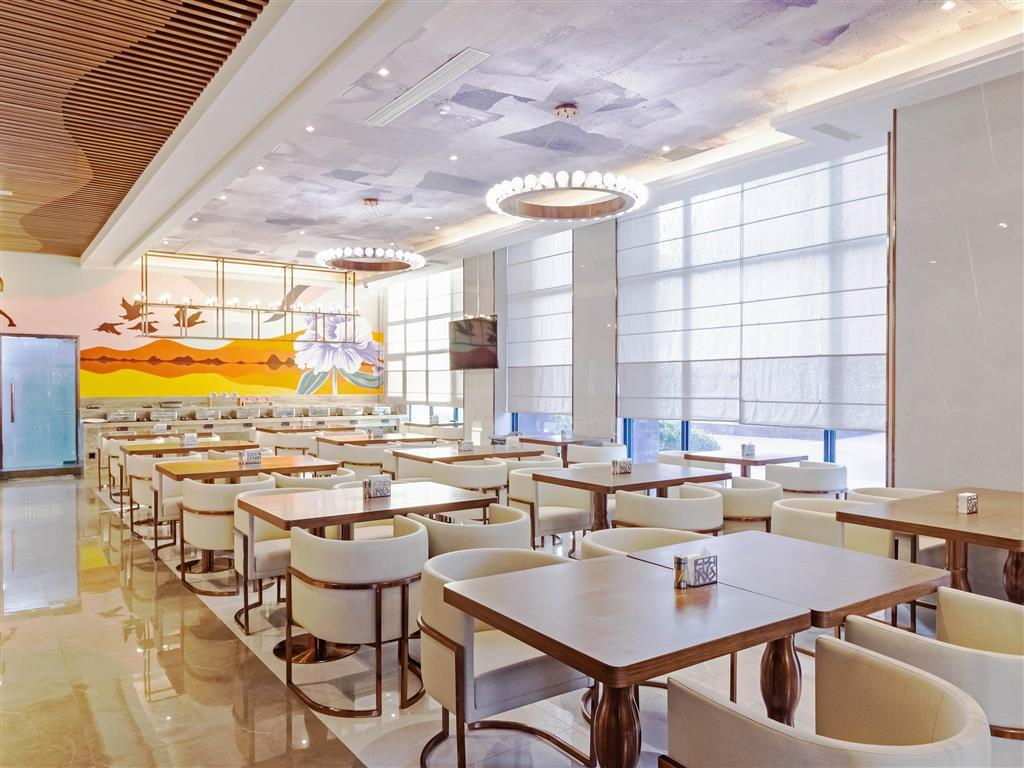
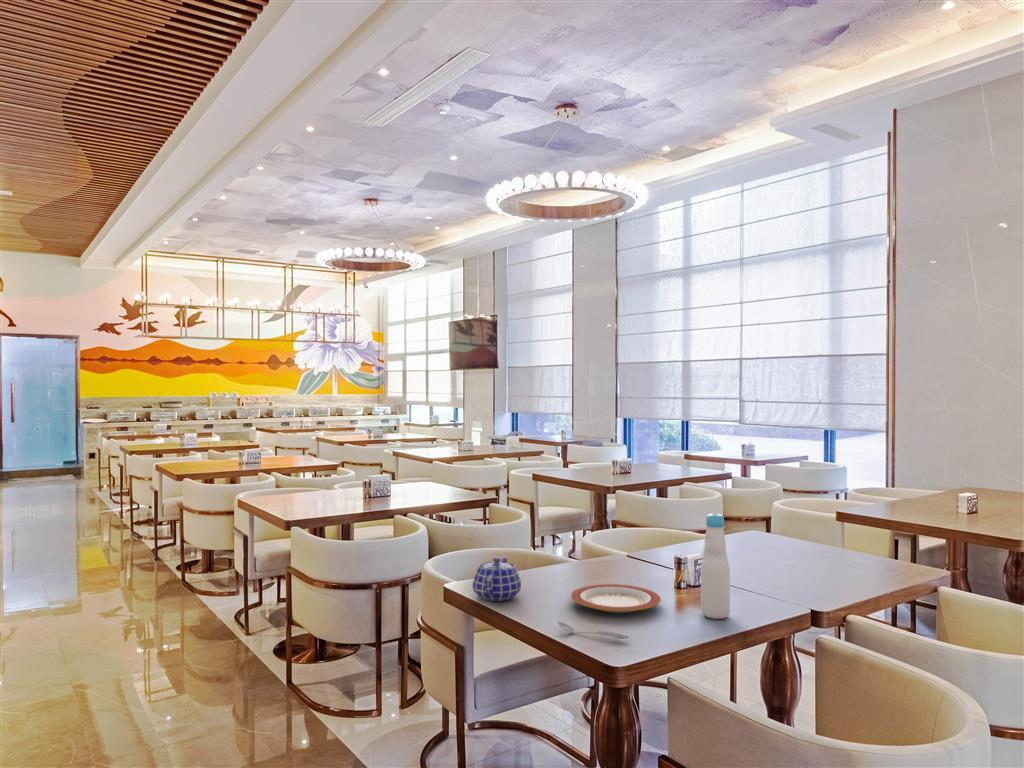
+ spoon [556,620,630,640]
+ plate [570,583,662,614]
+ teapot [471,556,522,602]
+ bottle [700,512,731,620]
